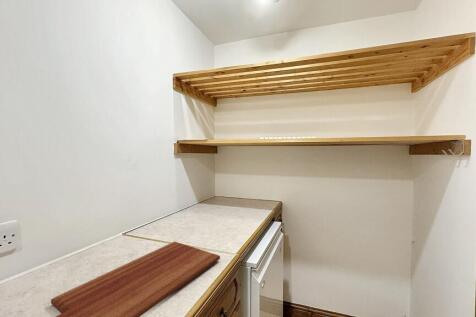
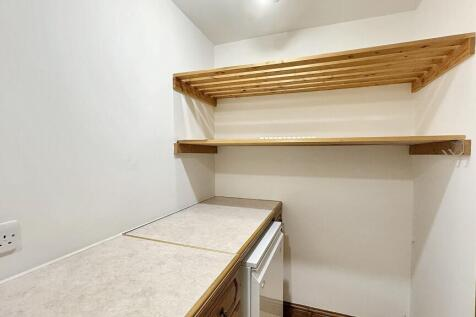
- cutting board [50,241,221,317]
